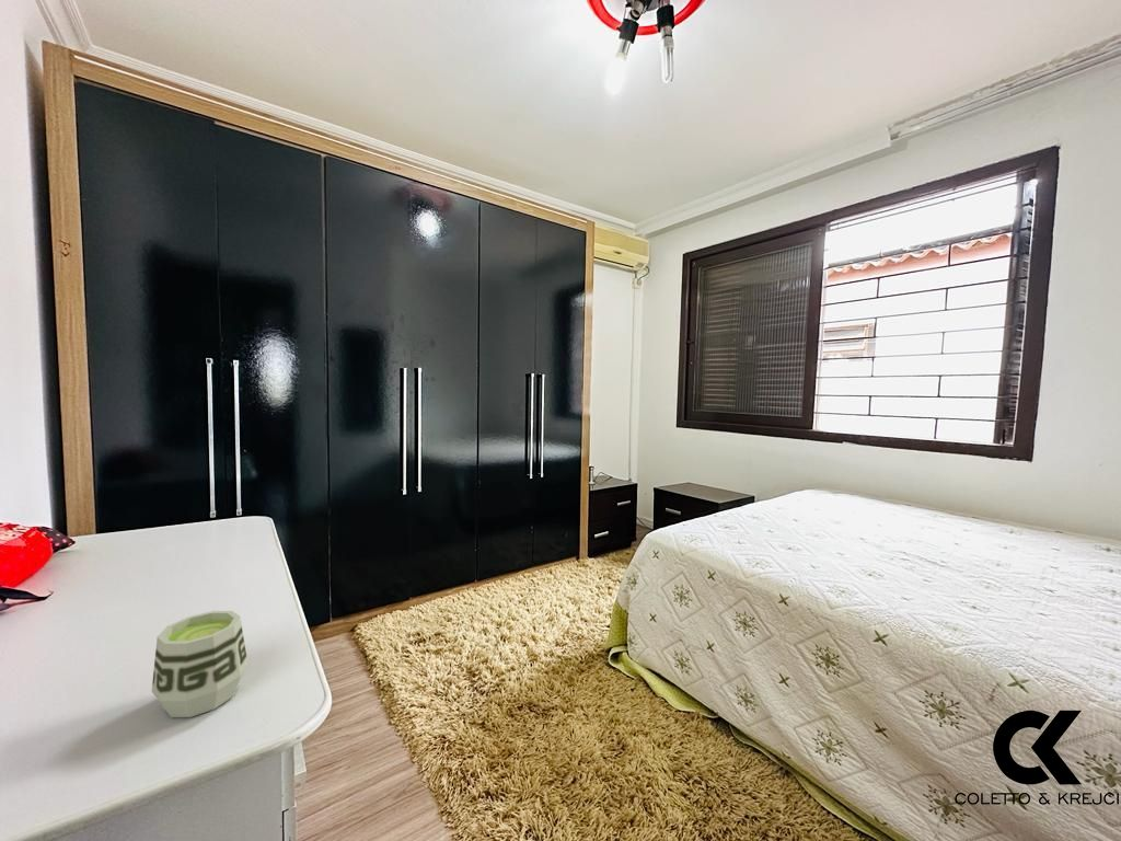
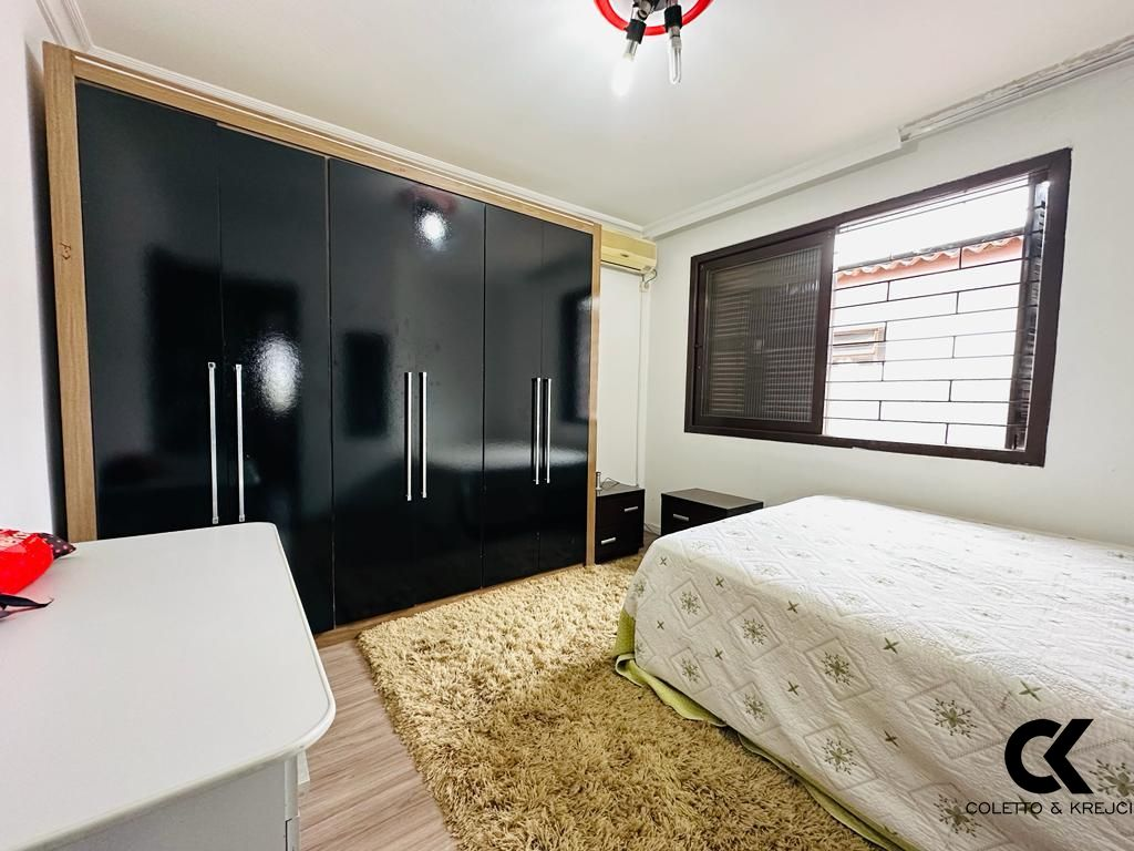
- cup [151,610,249,718]
